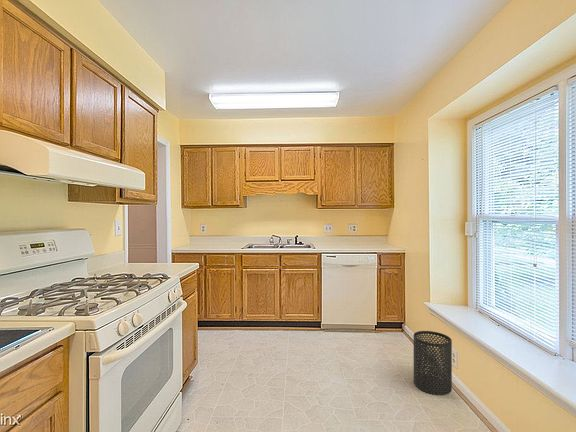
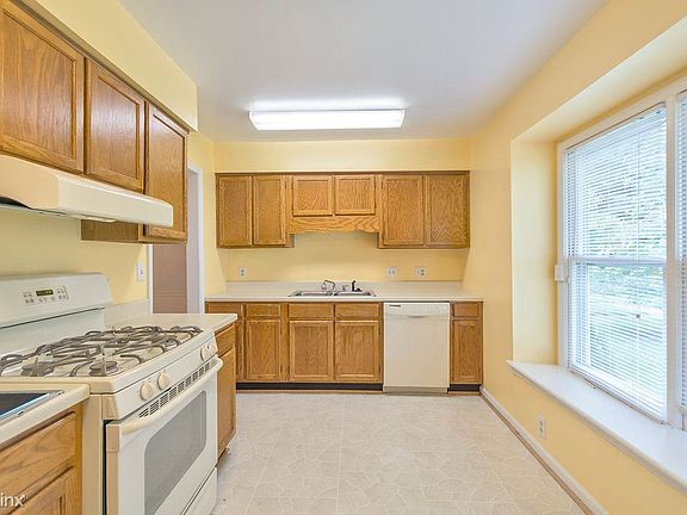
- trash can [412,330,453,396]
